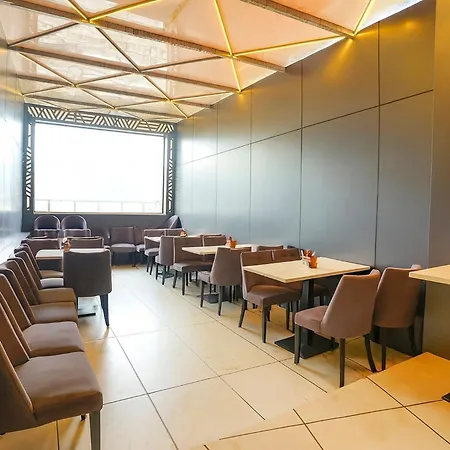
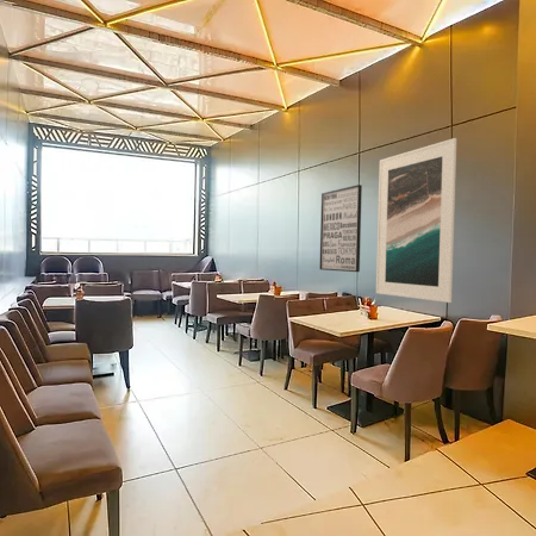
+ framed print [375,137,457,304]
+ wall art [319,183,363,273]
